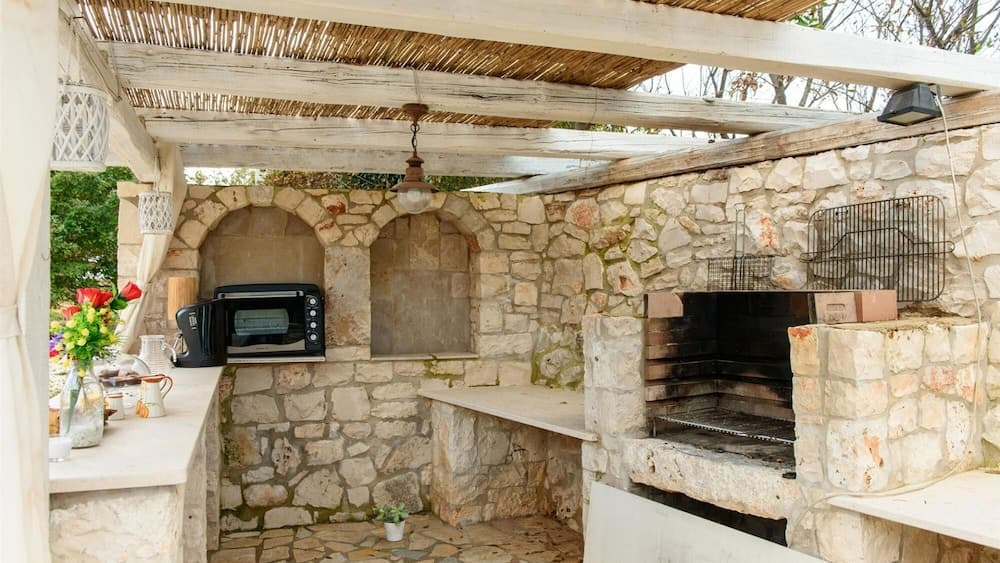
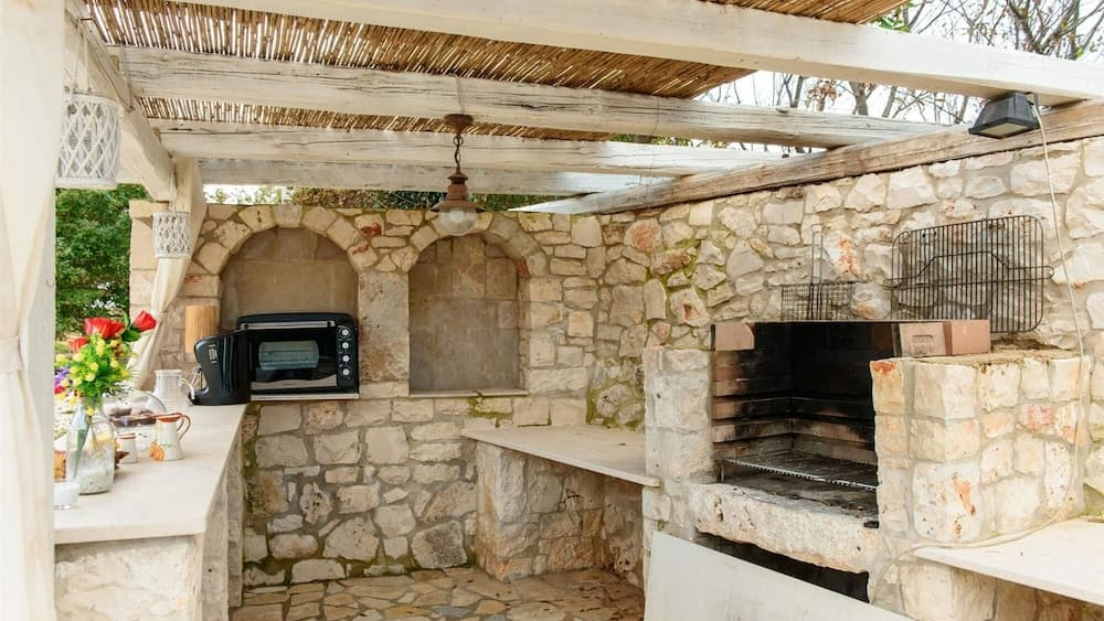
- potted plant [371,502,409,542]
